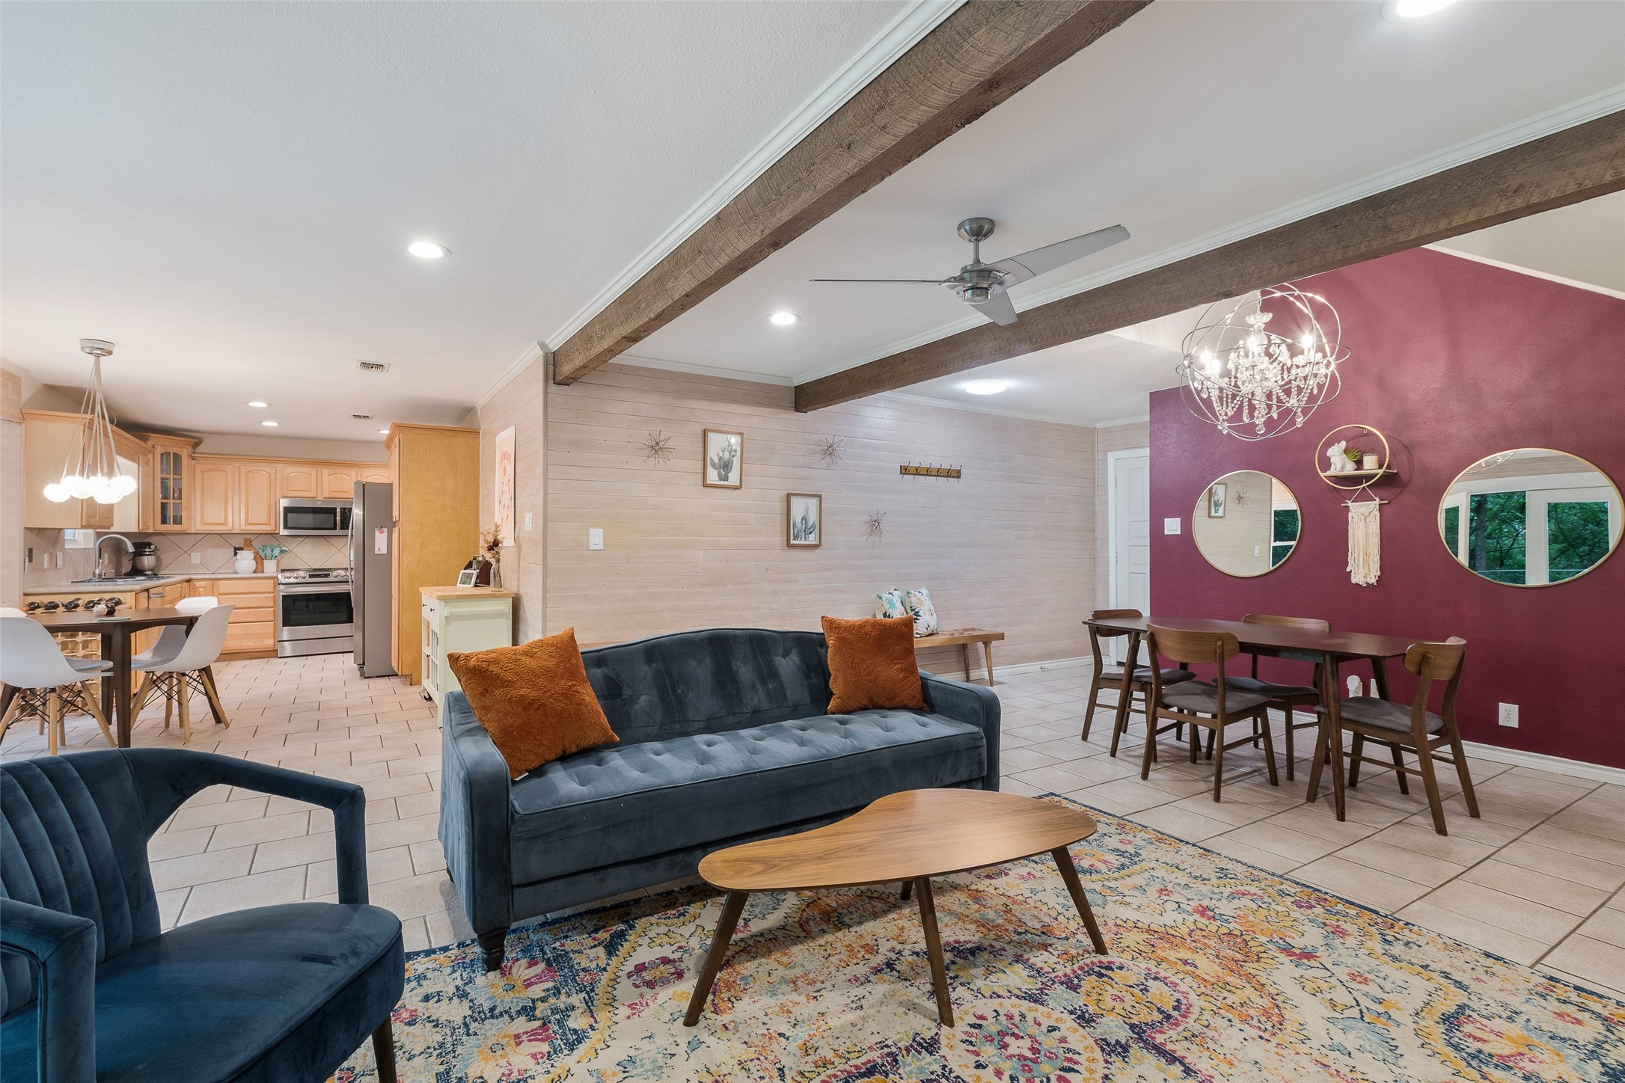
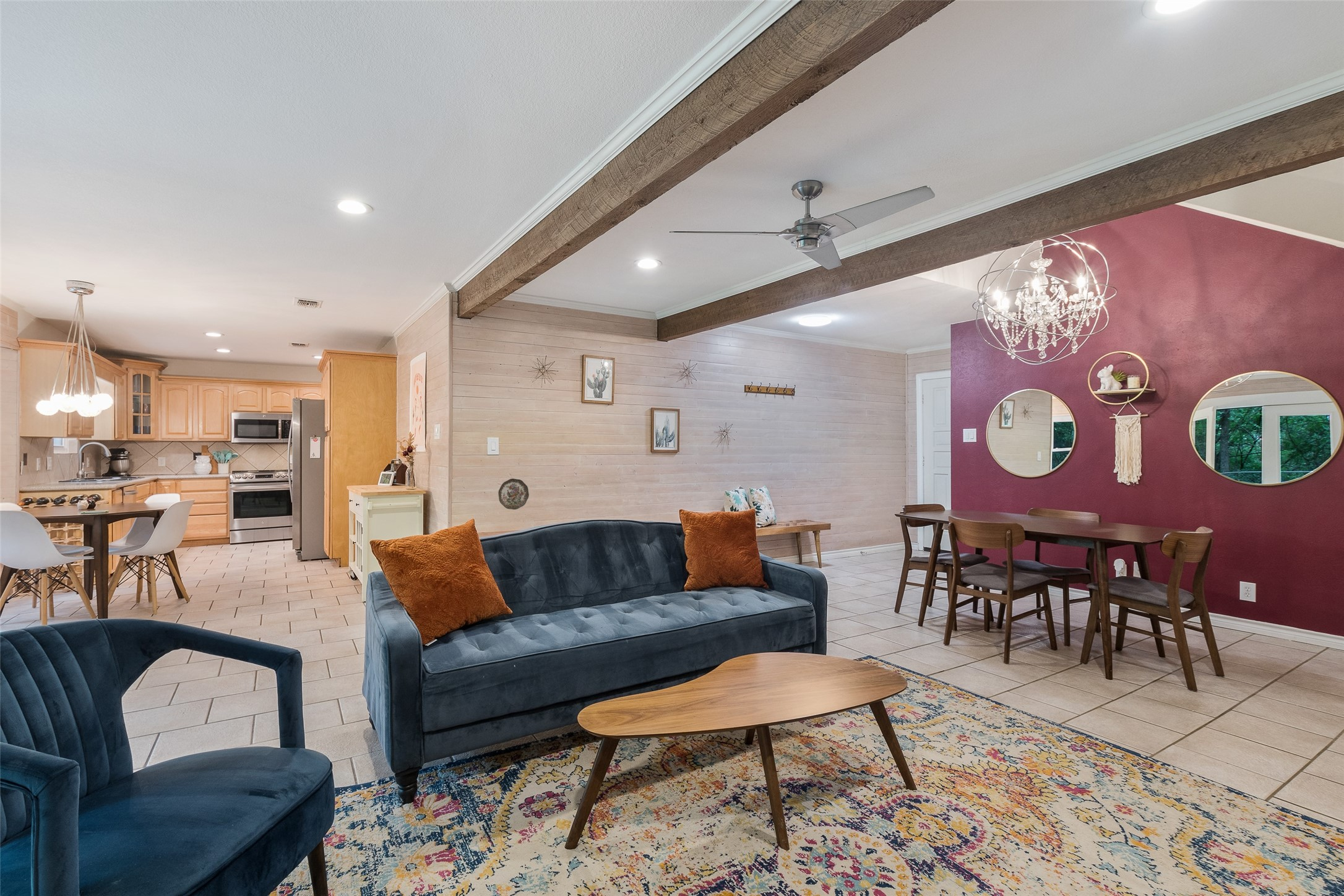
+ decorative plate [498,478,530,510]
